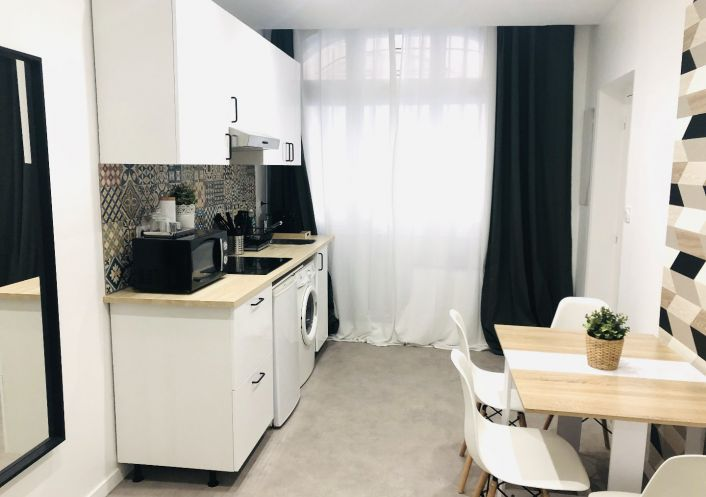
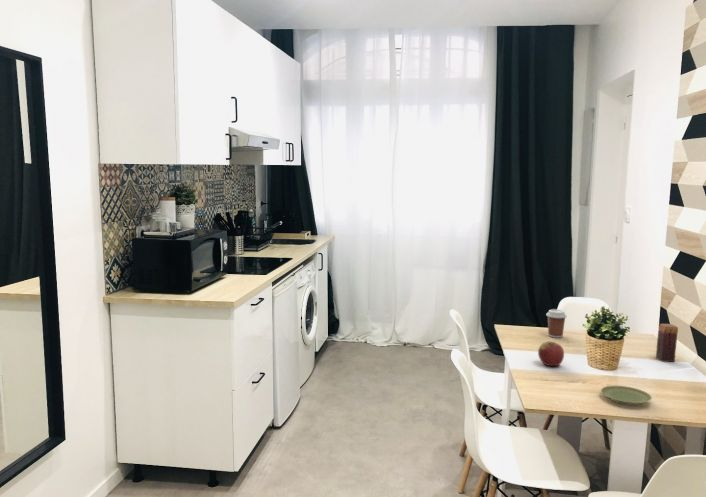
+ coffee cup [545,308,568,339]
+ apple [537,341,565,367]
+ candle [655,323,679,363]
+ plate [600,385,653,406]
